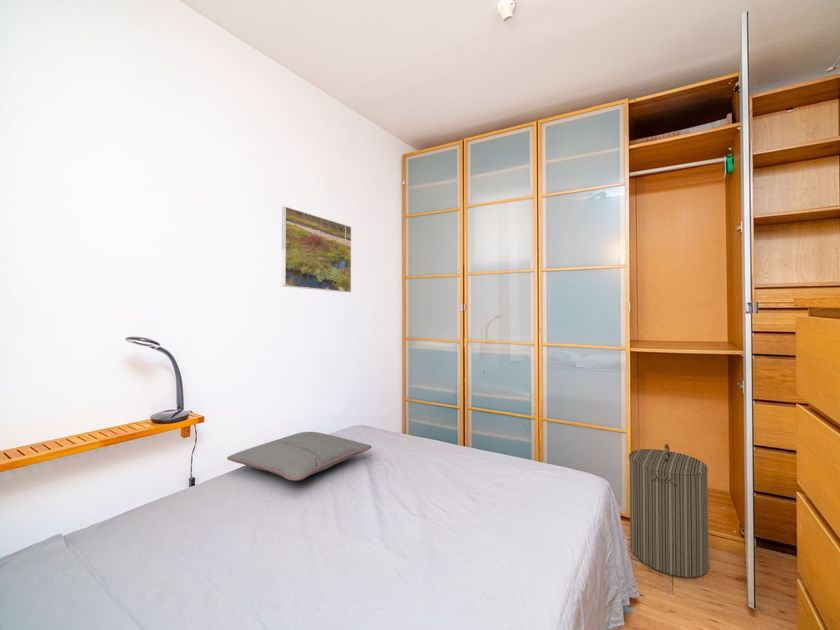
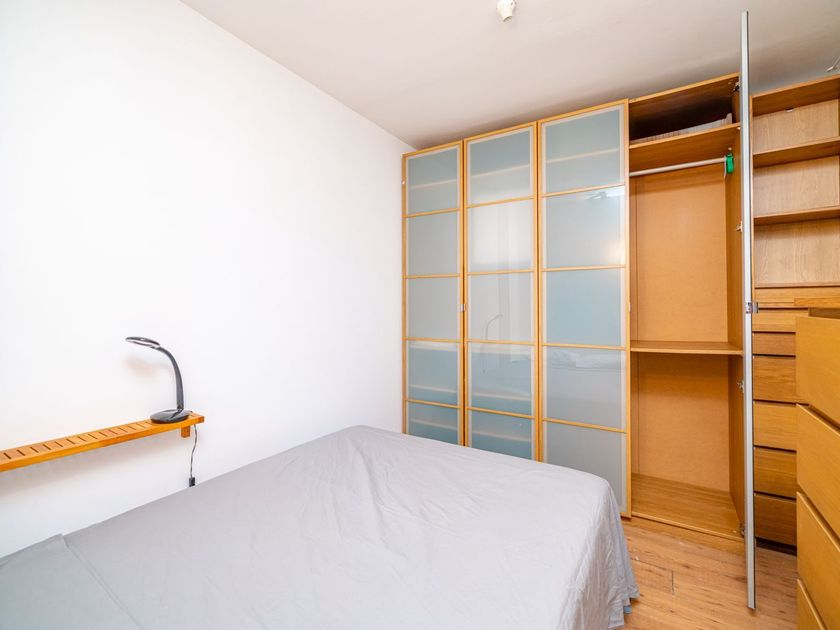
- pillow [226,431,373,482]
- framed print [280,205,352,293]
- laundry hamper [628,443,710,578]
